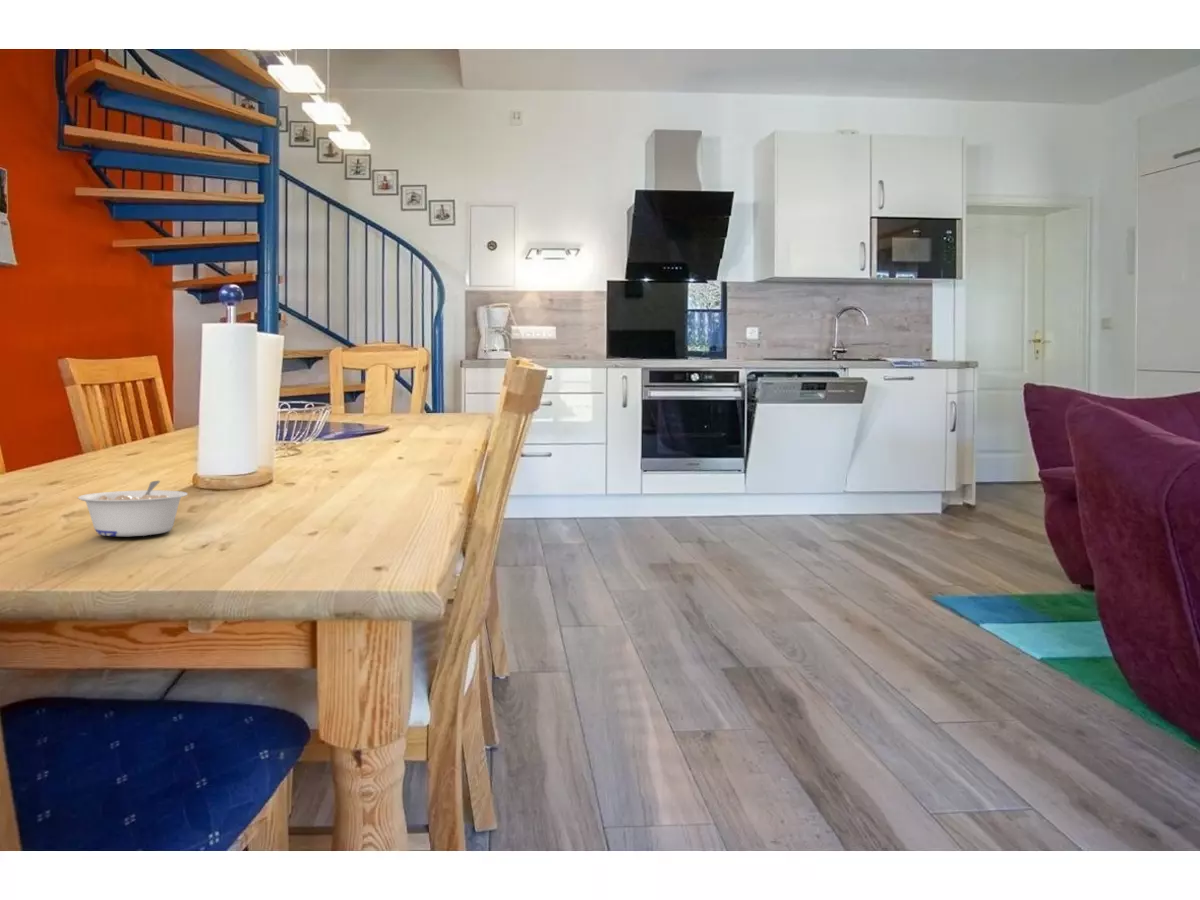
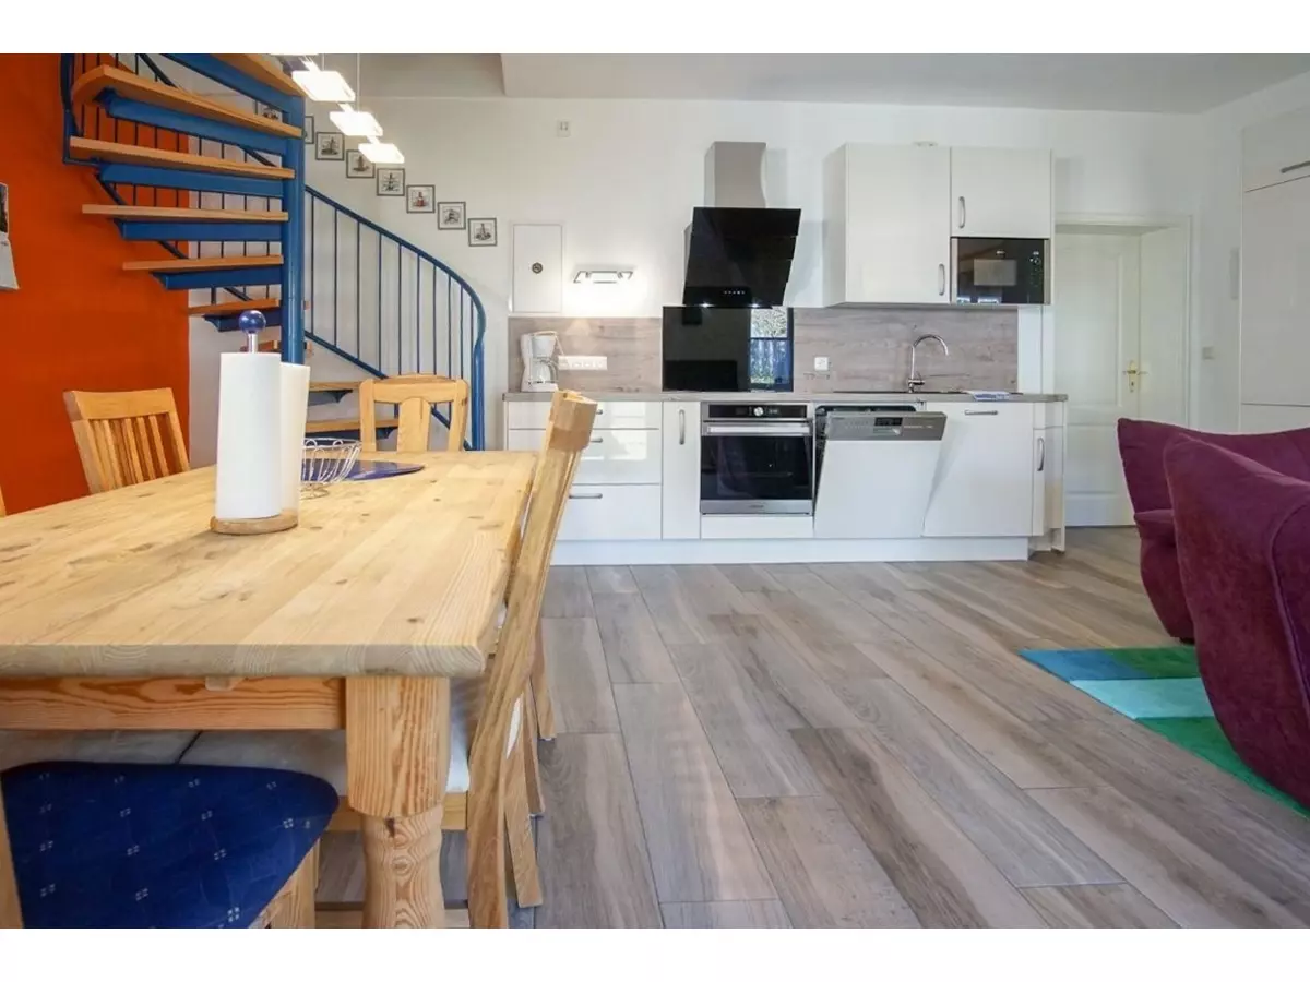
- legume [77,480,188,537]
